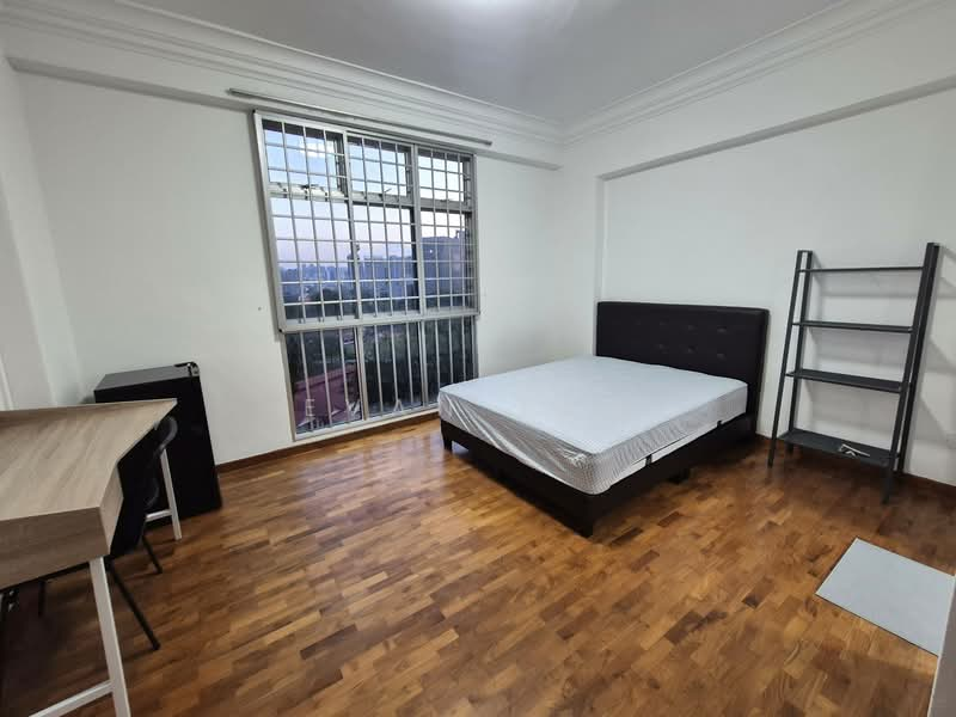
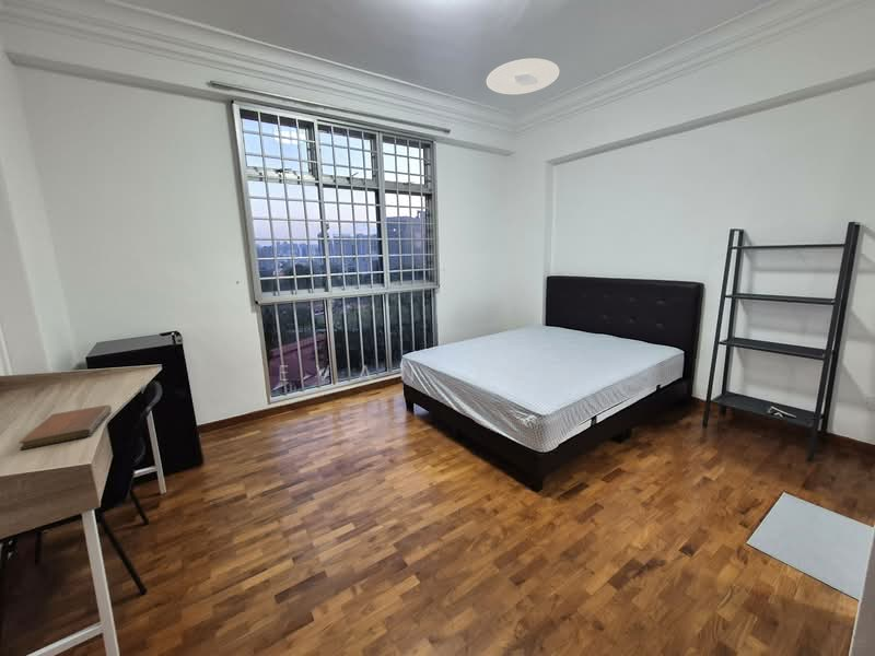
+ notebook [18,403,113,450]
+ ceiling light [486,57,560,95]
